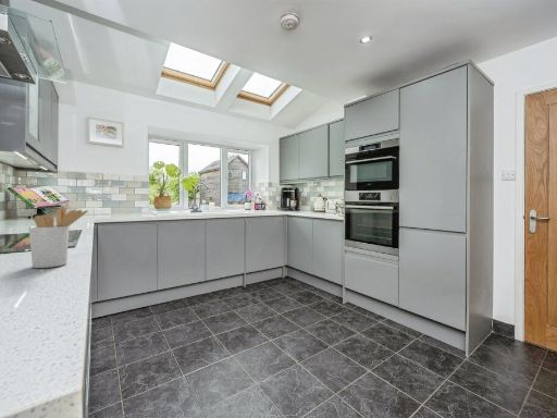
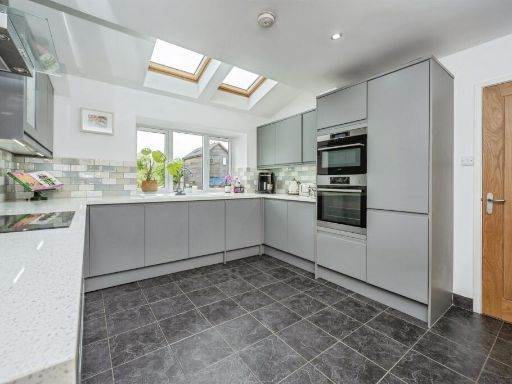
- utensil holder [28,206,89,269]
